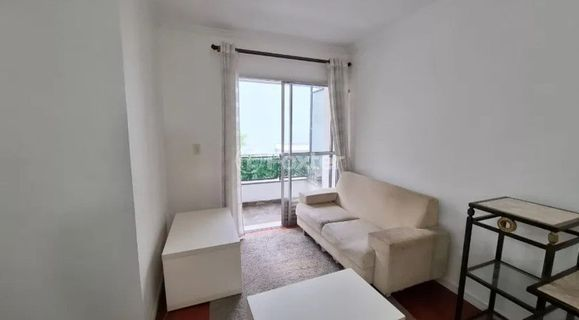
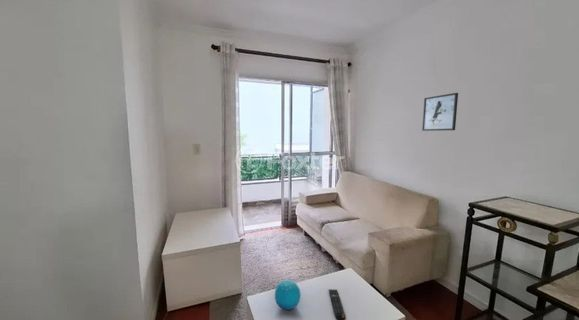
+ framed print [421,92,459,132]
+ remote control [328,289,347,320]
+ decorative orb [274,279,302,311]
